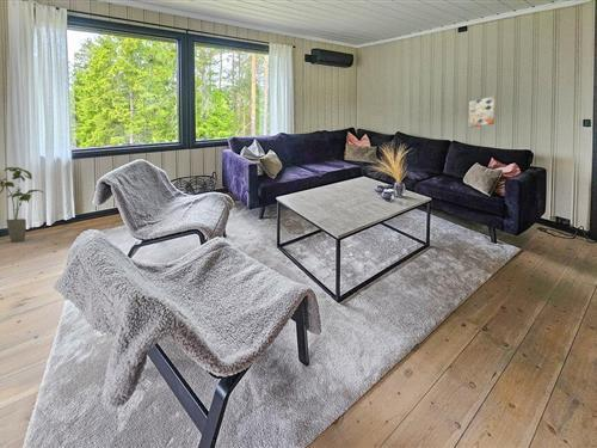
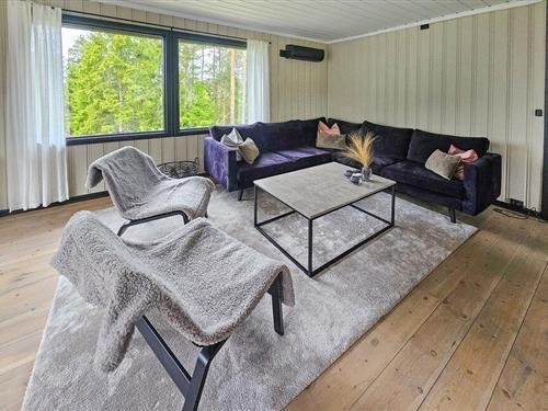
- house plant [0,166,44,243]
- wall art [467,96,497,129]
